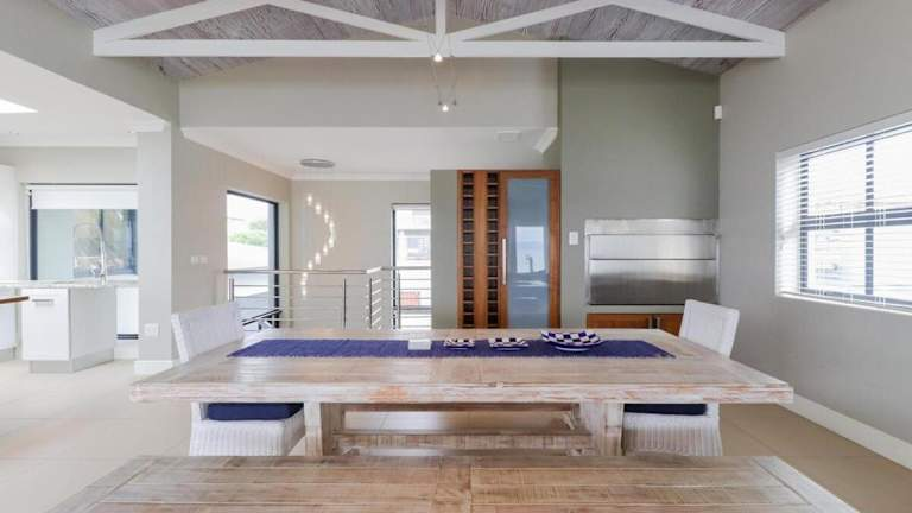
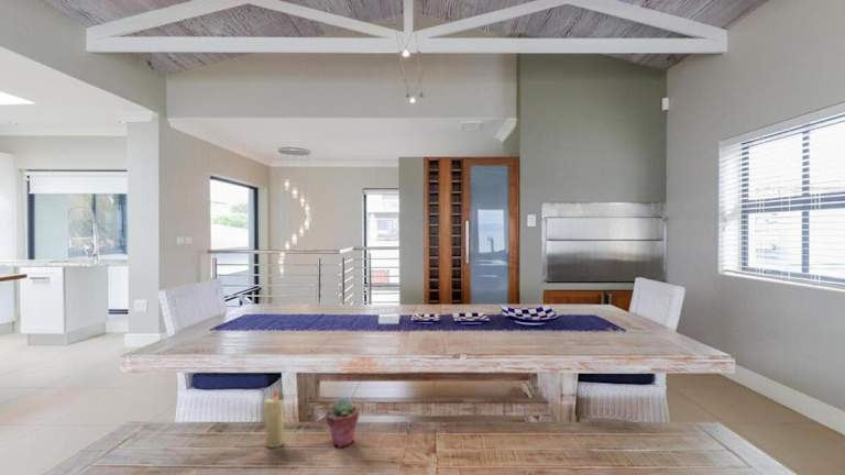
+ candle [264,389,285,449]
+ potted succulent [323,397,360,449]
